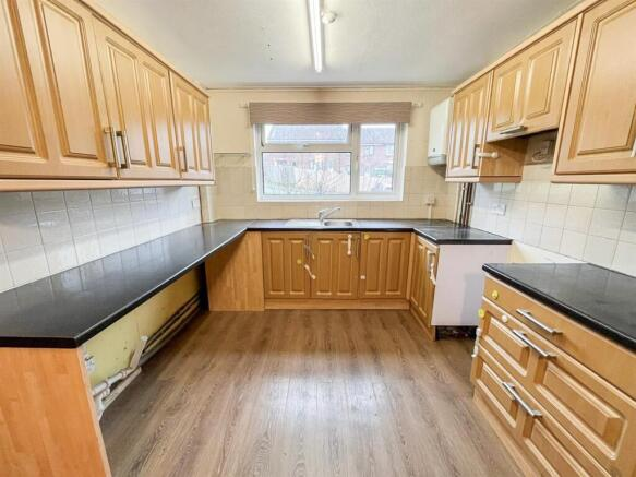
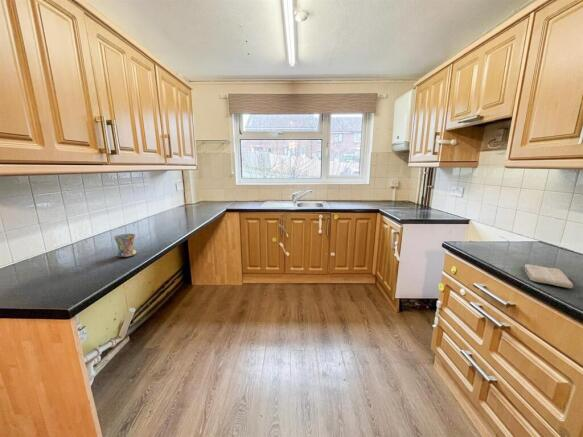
+ mug [113,233,137,258]
+ washcloth [524,263,574,289]
